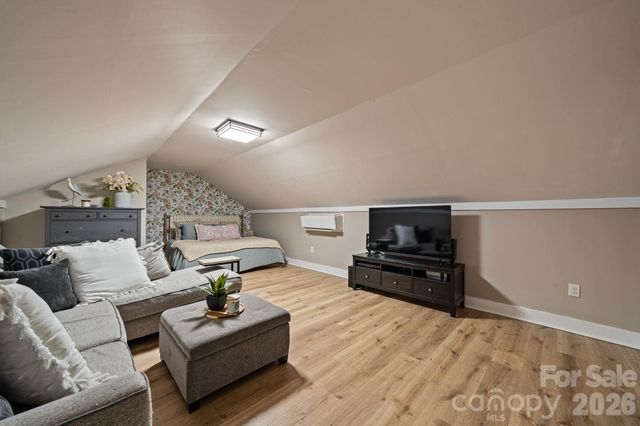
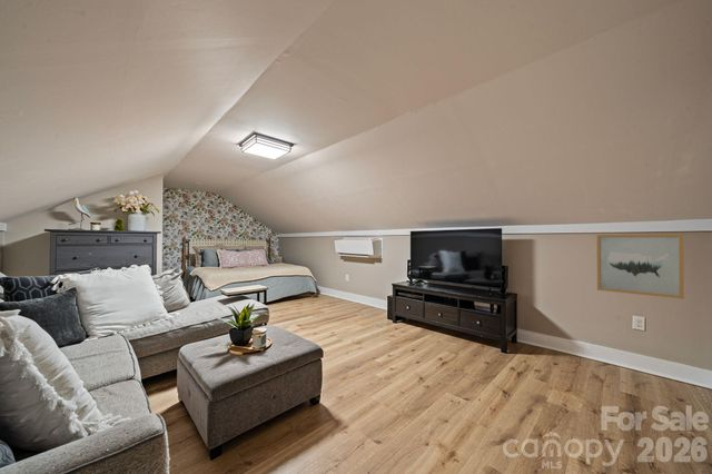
+ wall art [596,234,685,300]
